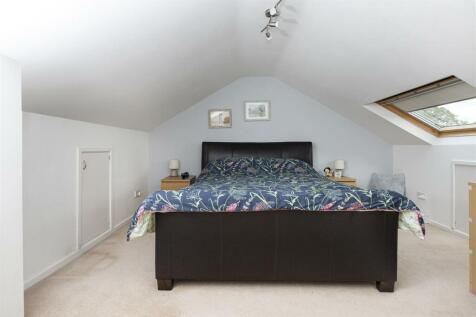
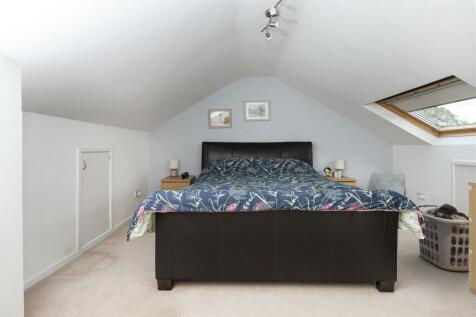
+ clothes hamper [417,203,470,273]
